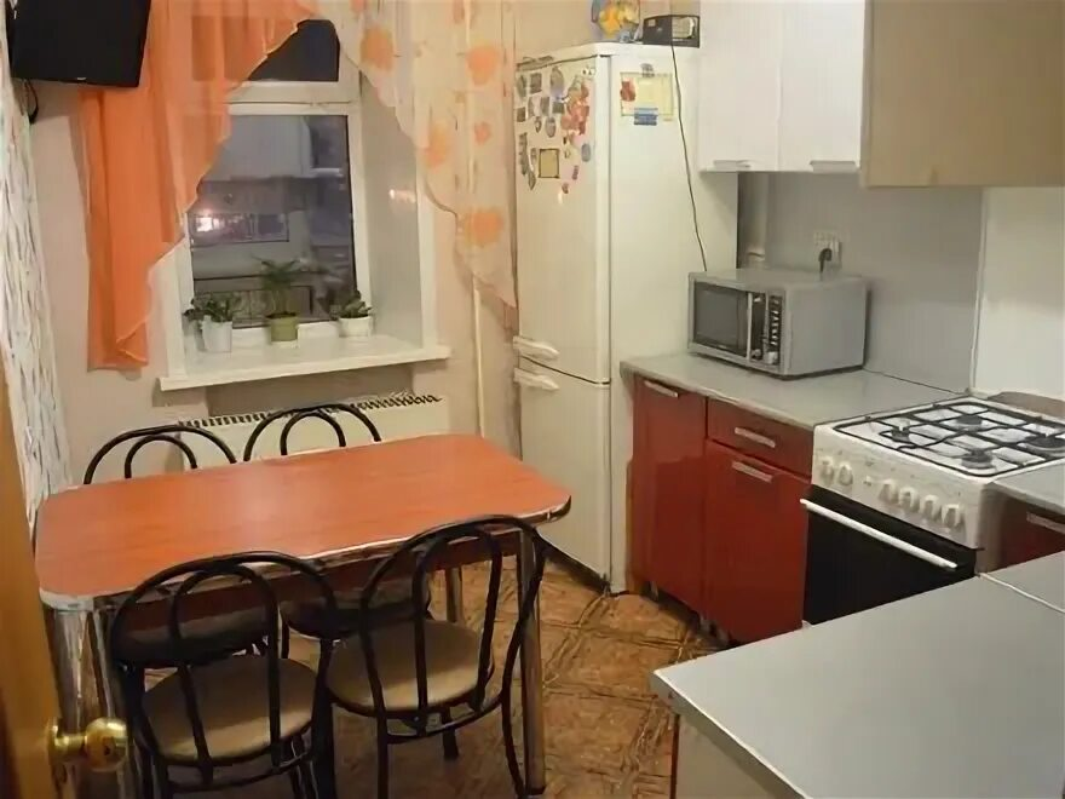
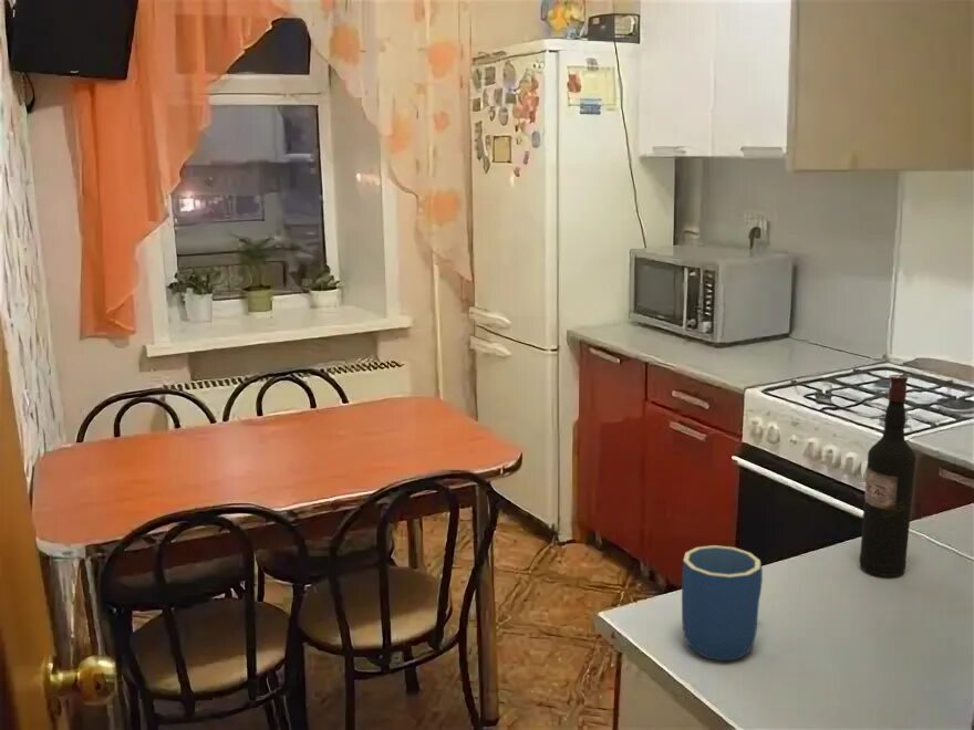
+ mug [681,544,764,661]
+ wine bottle [859,374,918,577]
